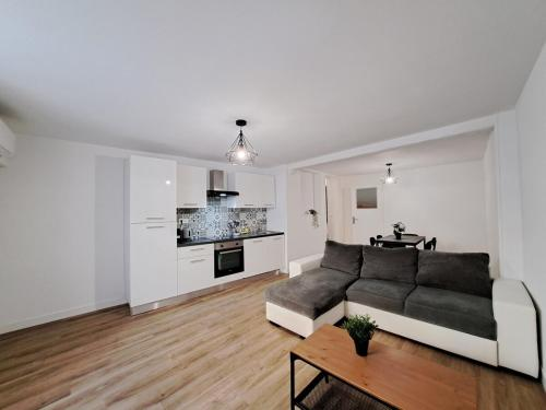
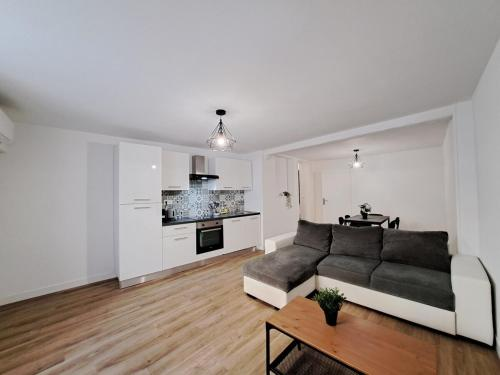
- wall art [355,186,378,210]
